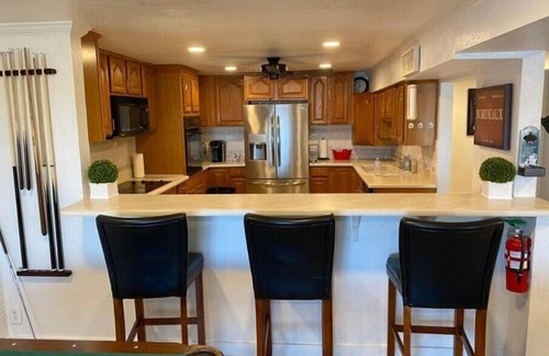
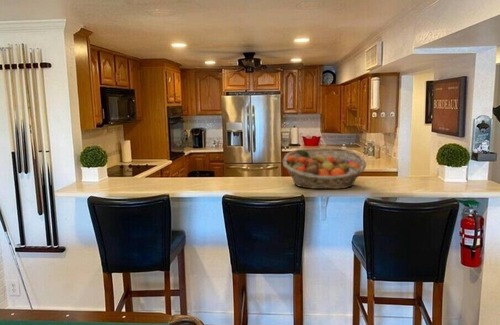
+ fruit basket [282,147,368,190]
